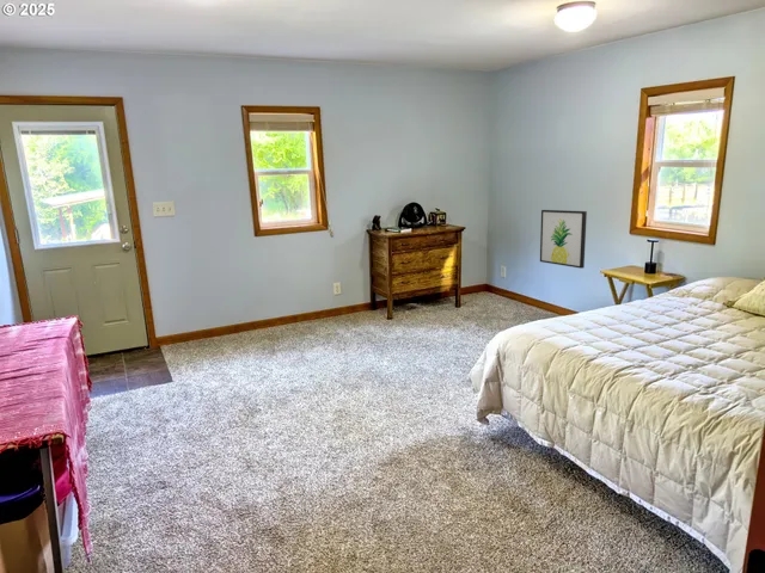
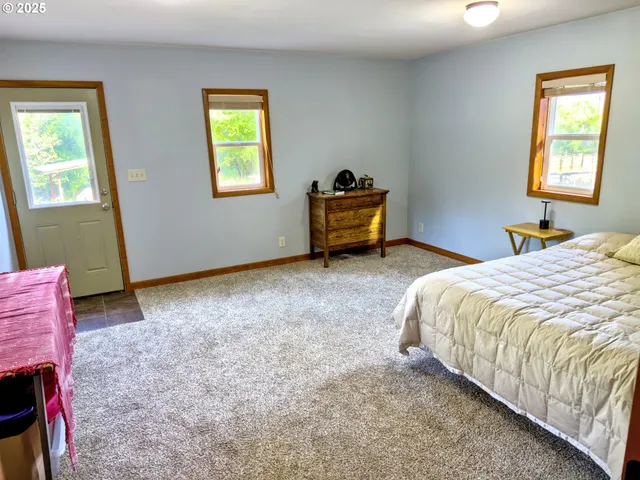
- wall art [539,209,588,270]
